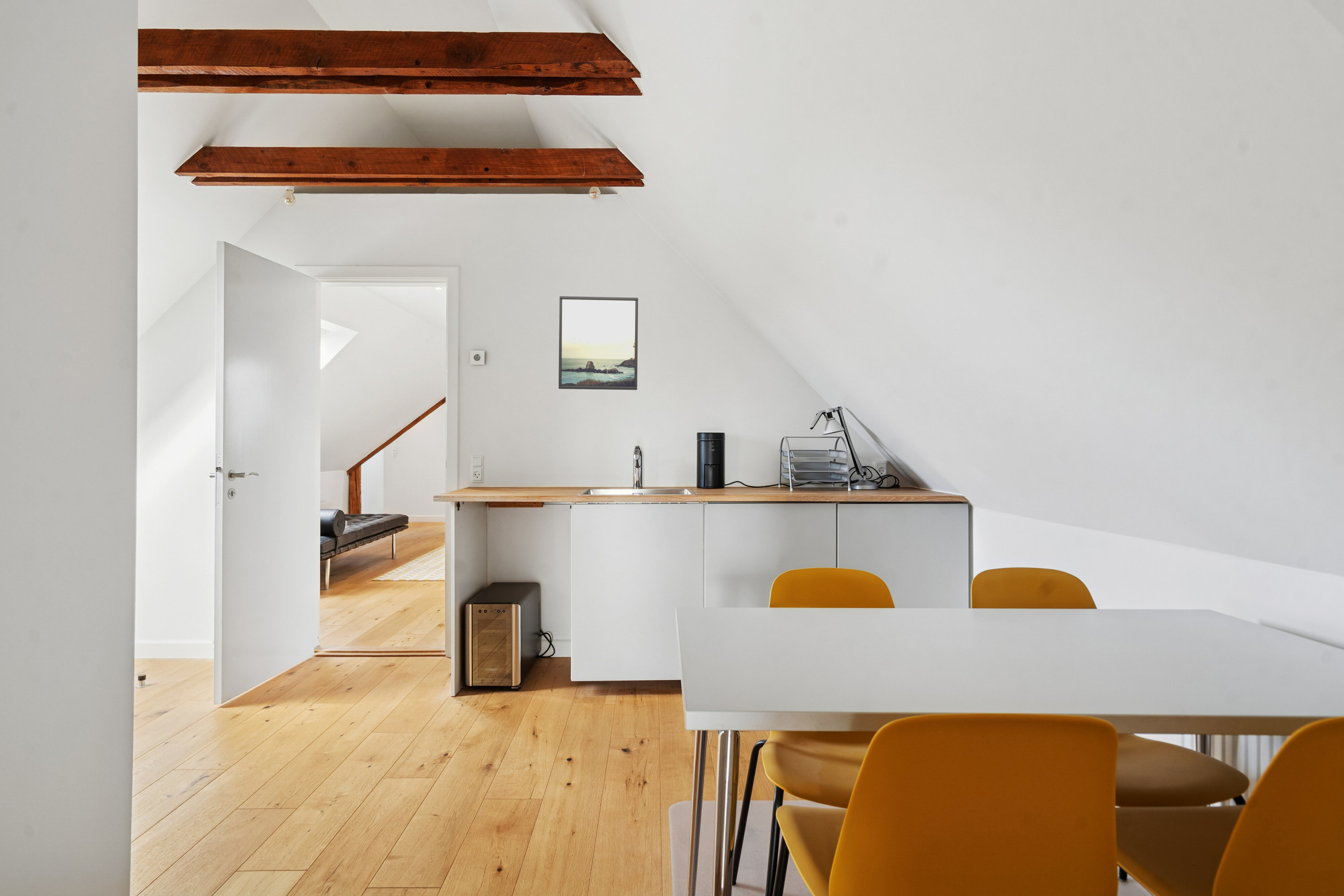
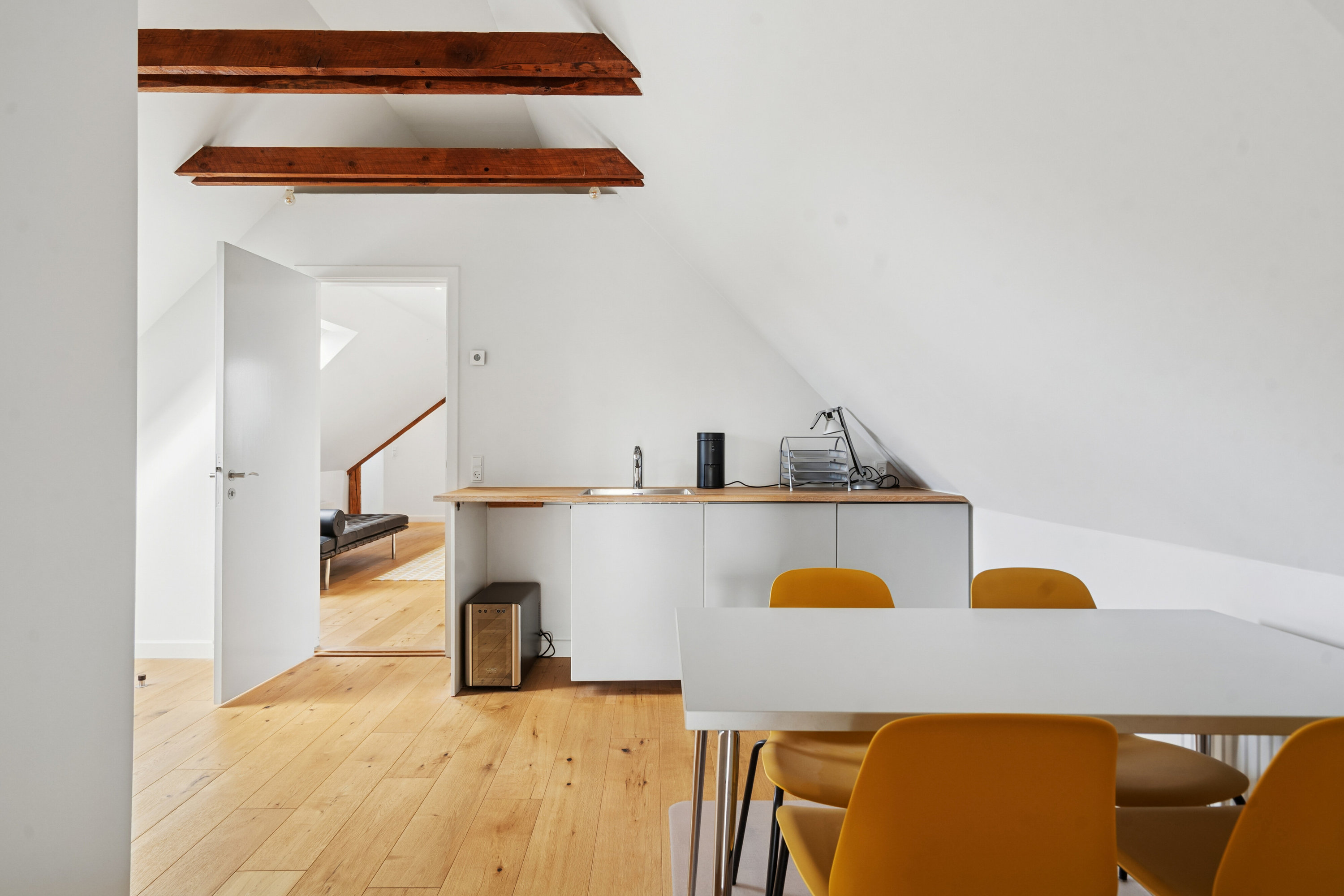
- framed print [558,296,638,390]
